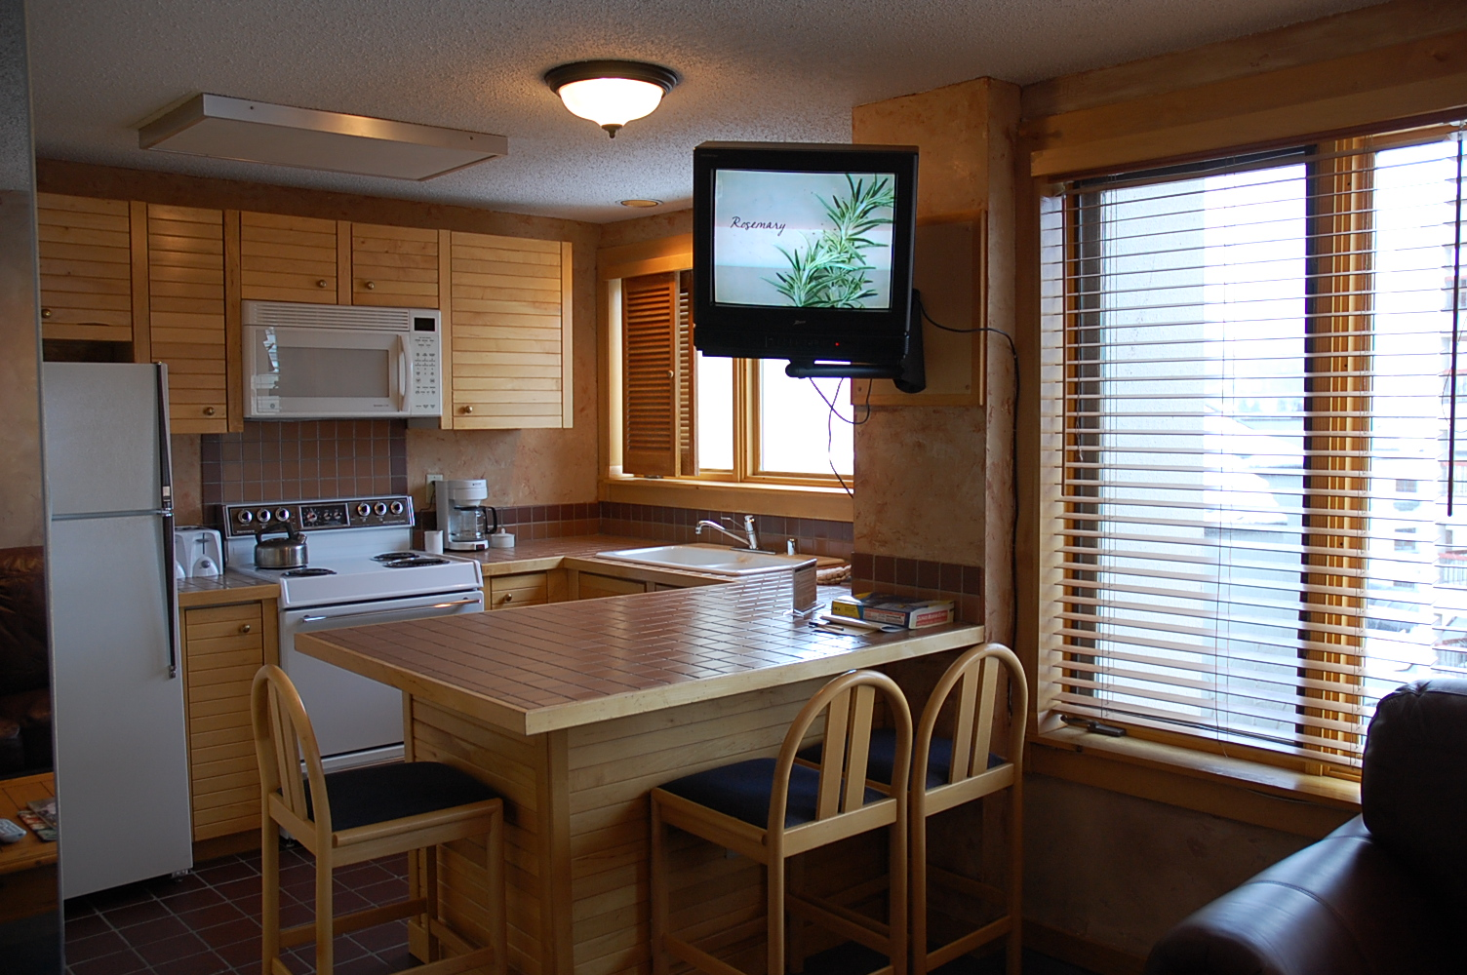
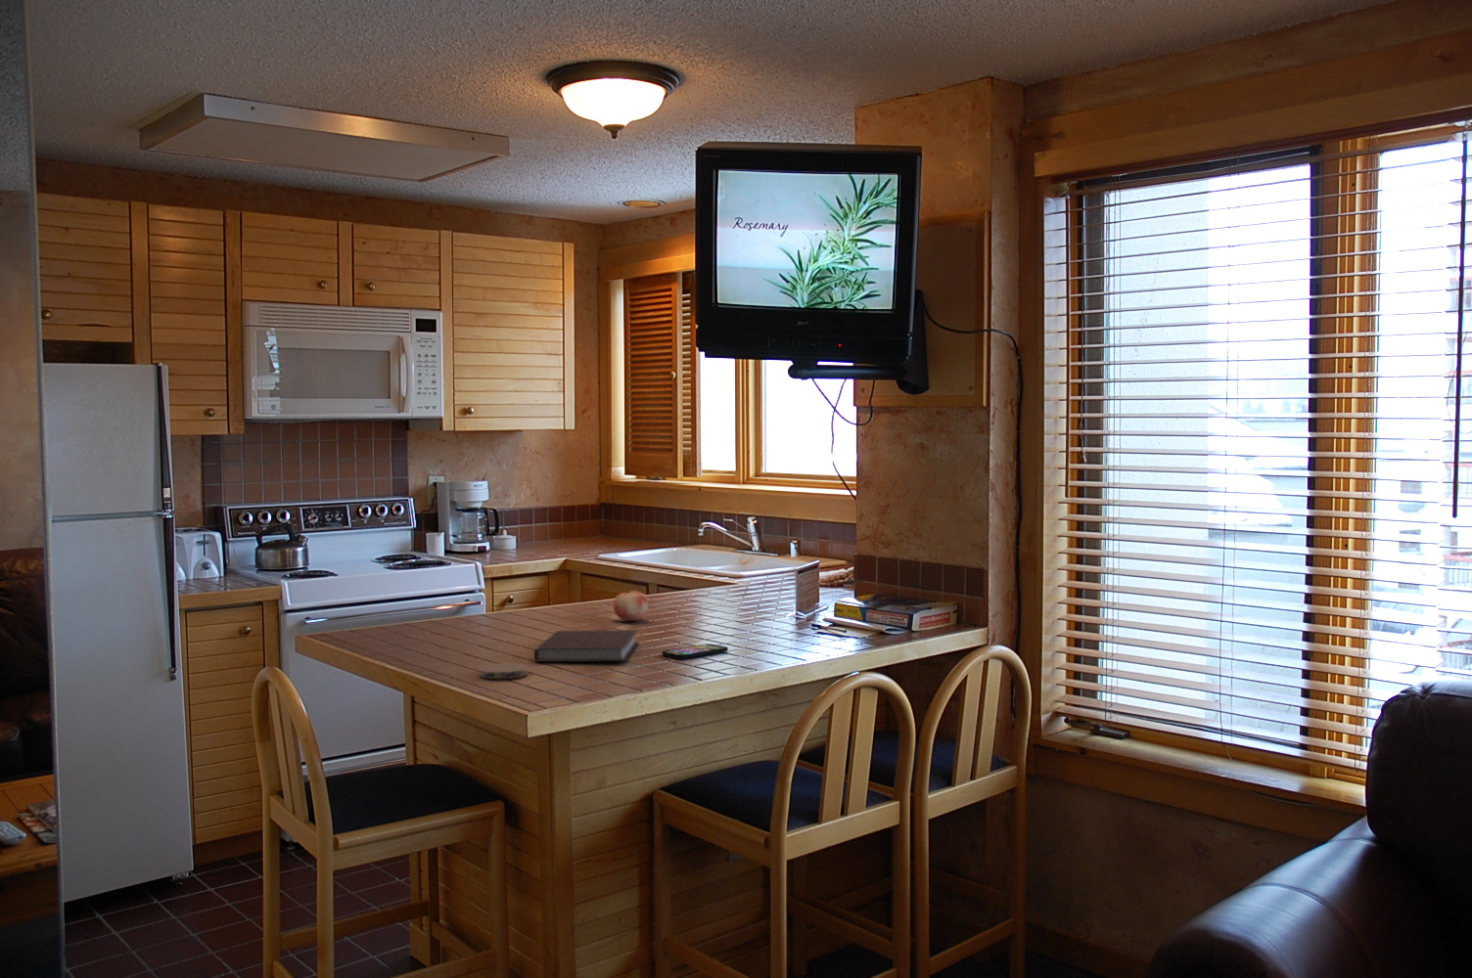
+ smartphone [662,643,729,660]
+ coaster [479,663,530,680]
+ fruit [612,589,649,622]
+ notebook [533,629,639,663]
